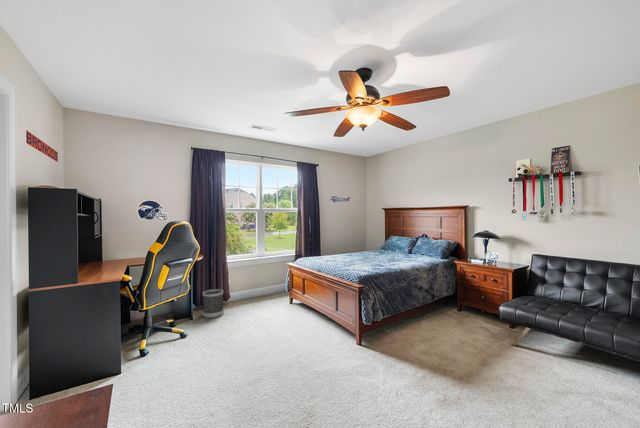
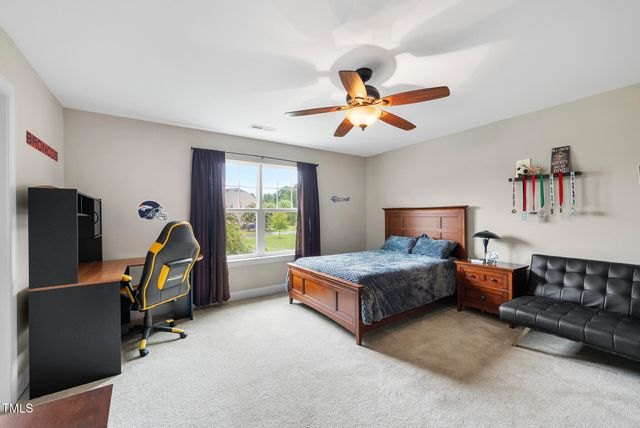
- wastebasket [202,288,225,319]
